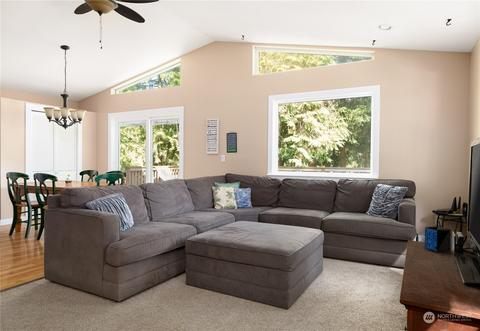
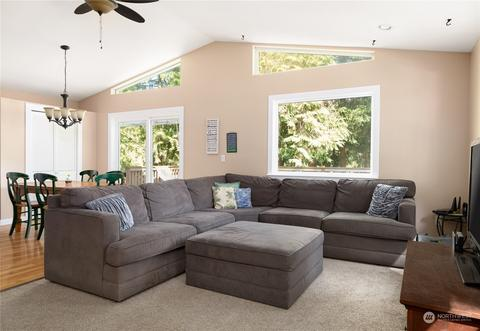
- speaker [424,225,452,253]
